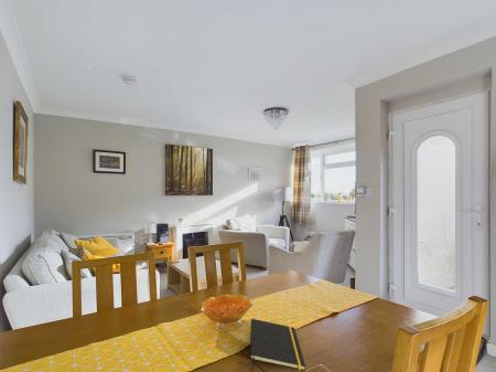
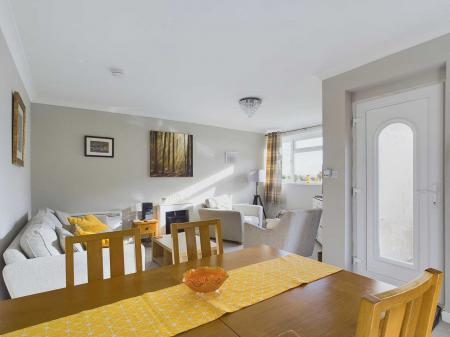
- notepad [249,318,306,372]
